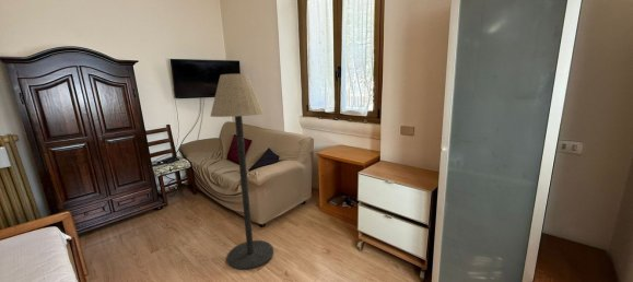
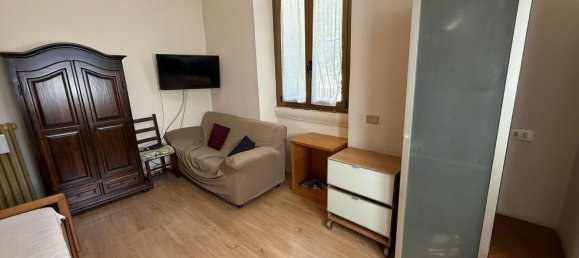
- floor lamp [210,73,274,271]
